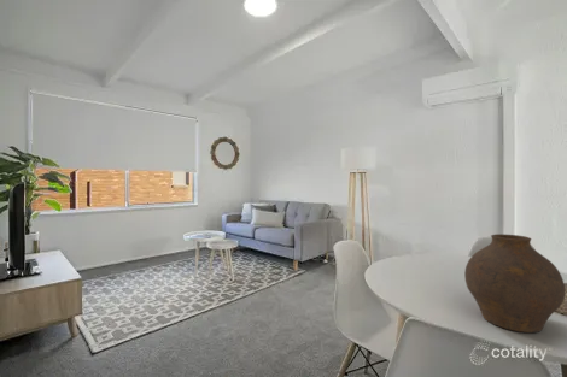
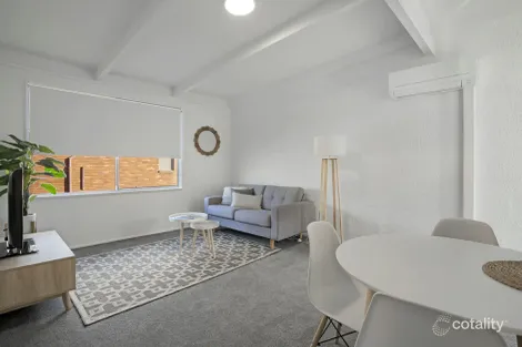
- vase [463,234,566,334]
